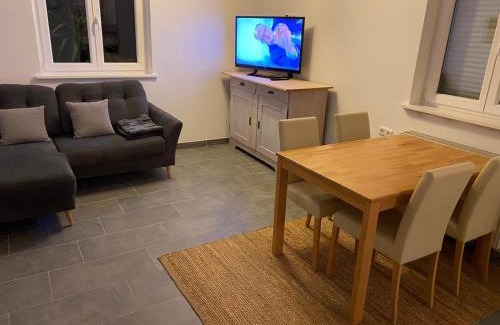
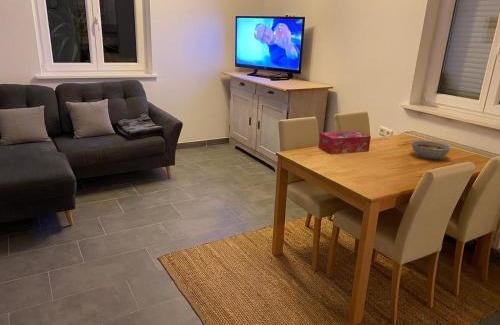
+ bowl [410,139,452,160]
+ tissue box [318,130,372,155]
